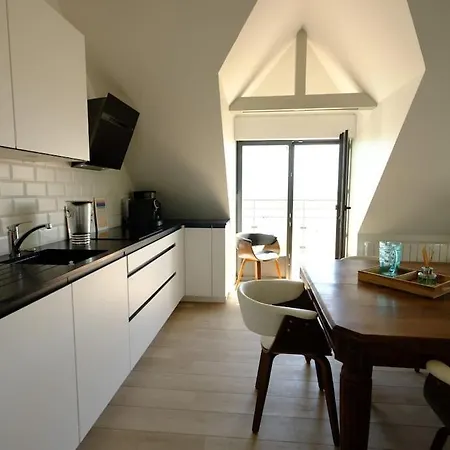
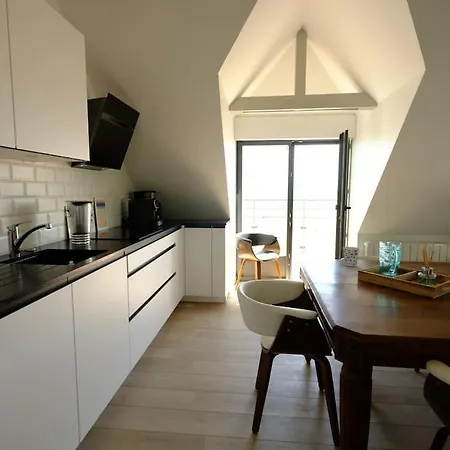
+ cup [342,246,360,267]
